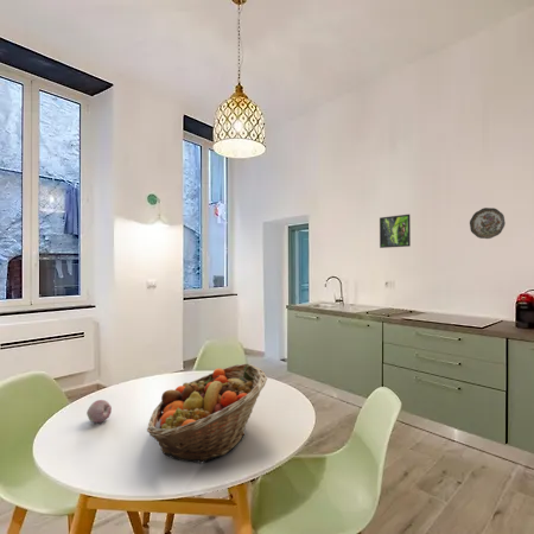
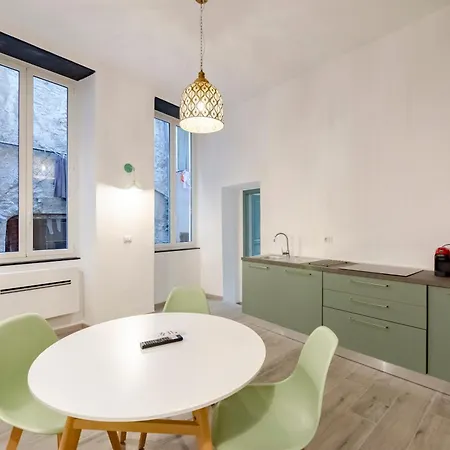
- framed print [379,214,412,249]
- apple [85,399,113,424]
- decorative plate [469,206,507,240]
- fruit basket [146,363,268,464]
